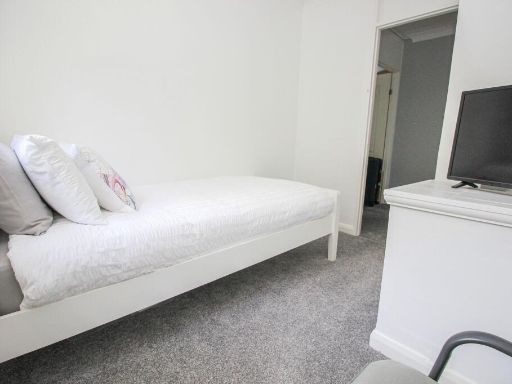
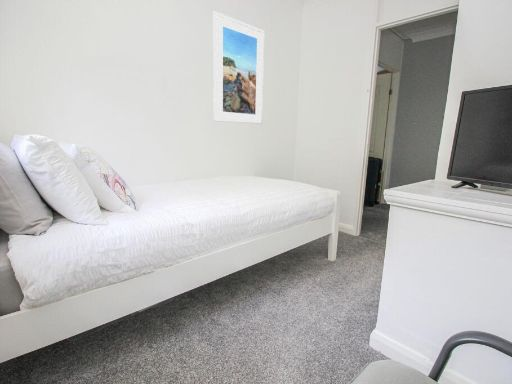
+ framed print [212,10,265,125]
